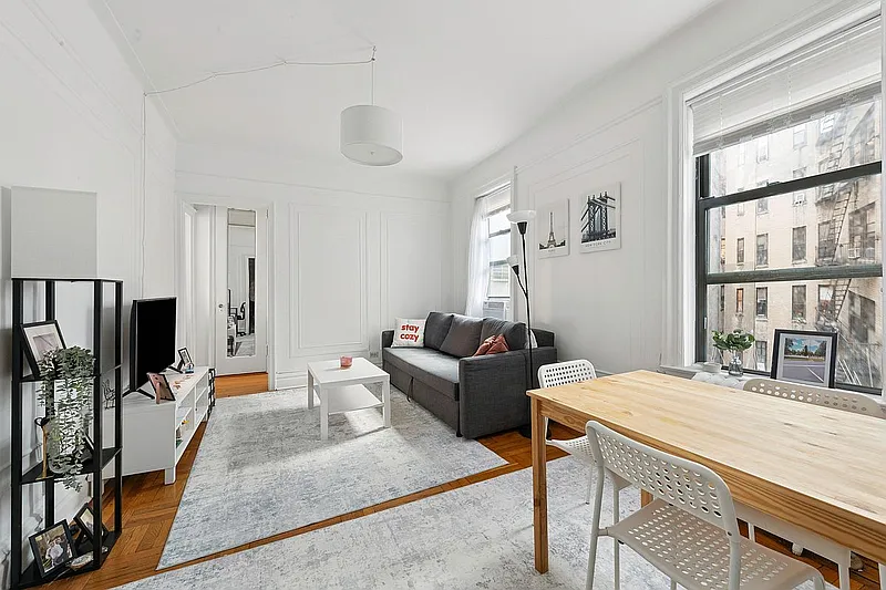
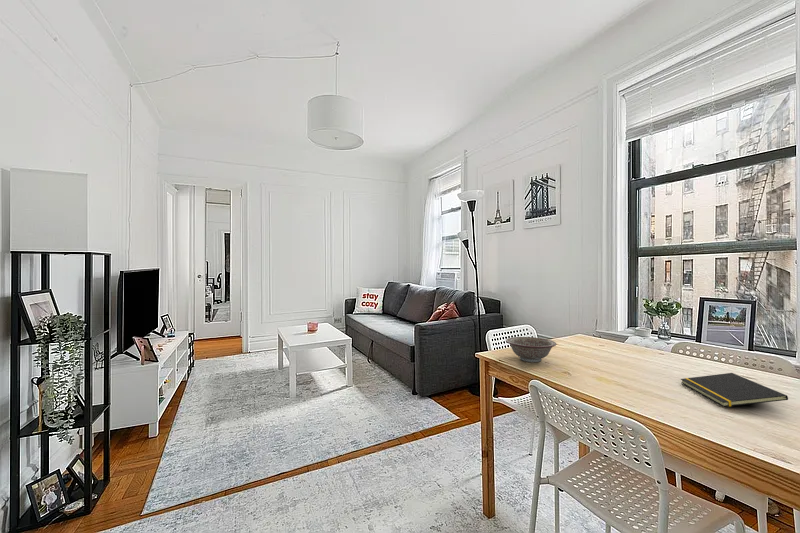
+ decorative bowl [505,336,557,363]
+ notepad [680,372,789,408]
